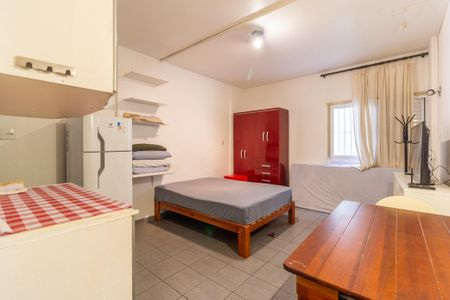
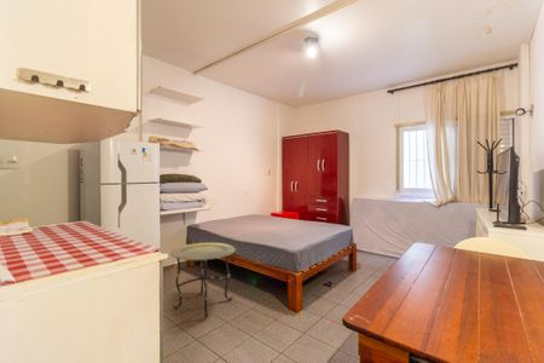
+ side table [169,242,237,319]
